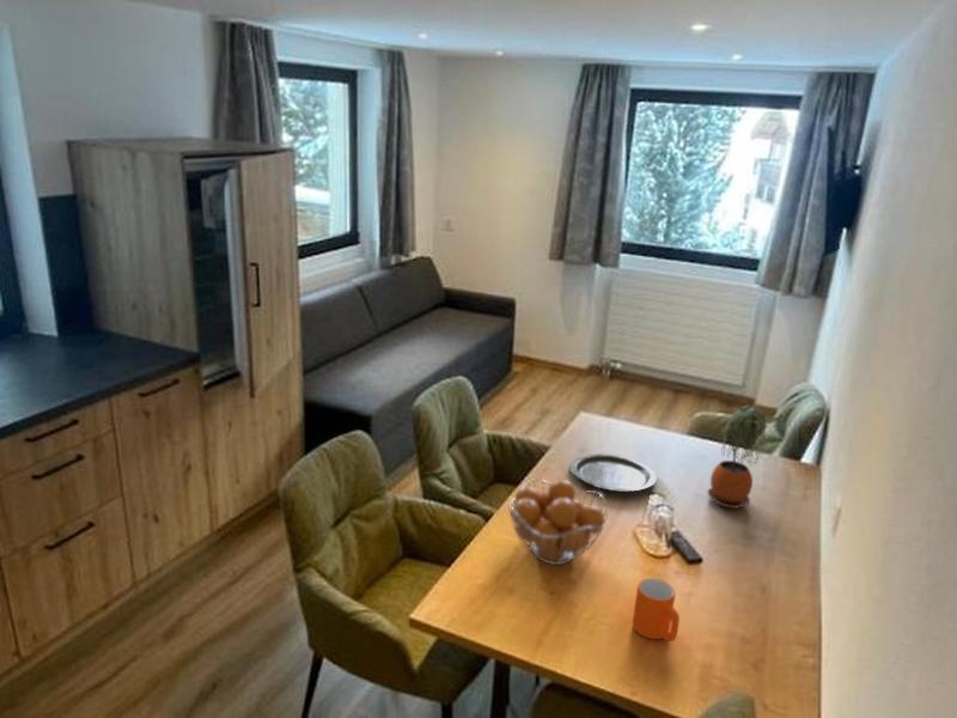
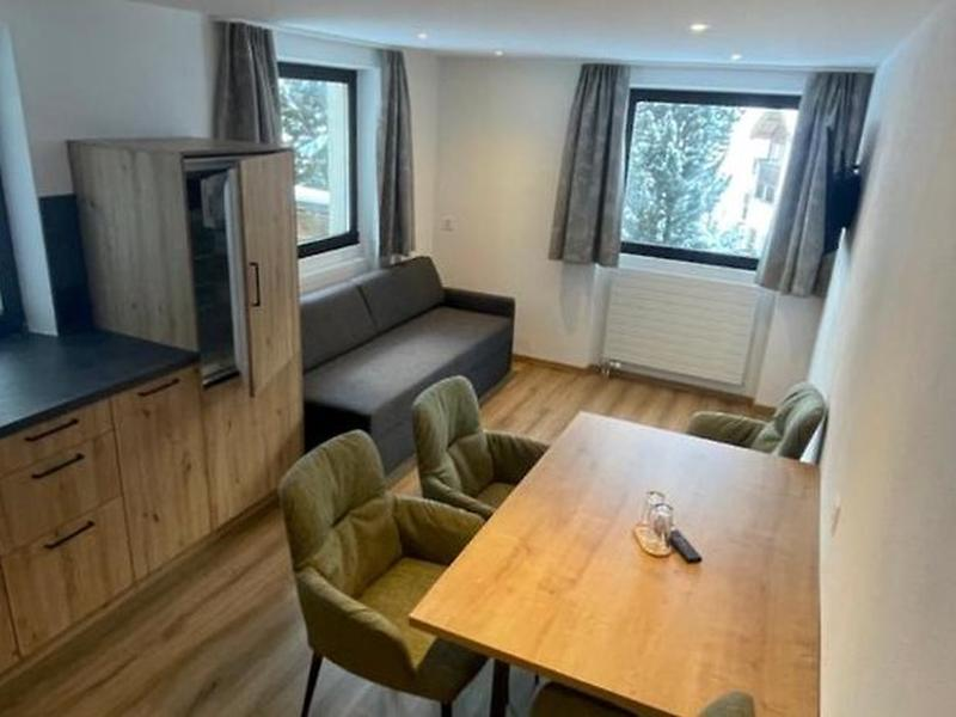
- fruit basket [507,477,608,566]
- plate [569,452,658,493]
- potted plant [706,404,768,510]
- mug [632,577,681,643]
